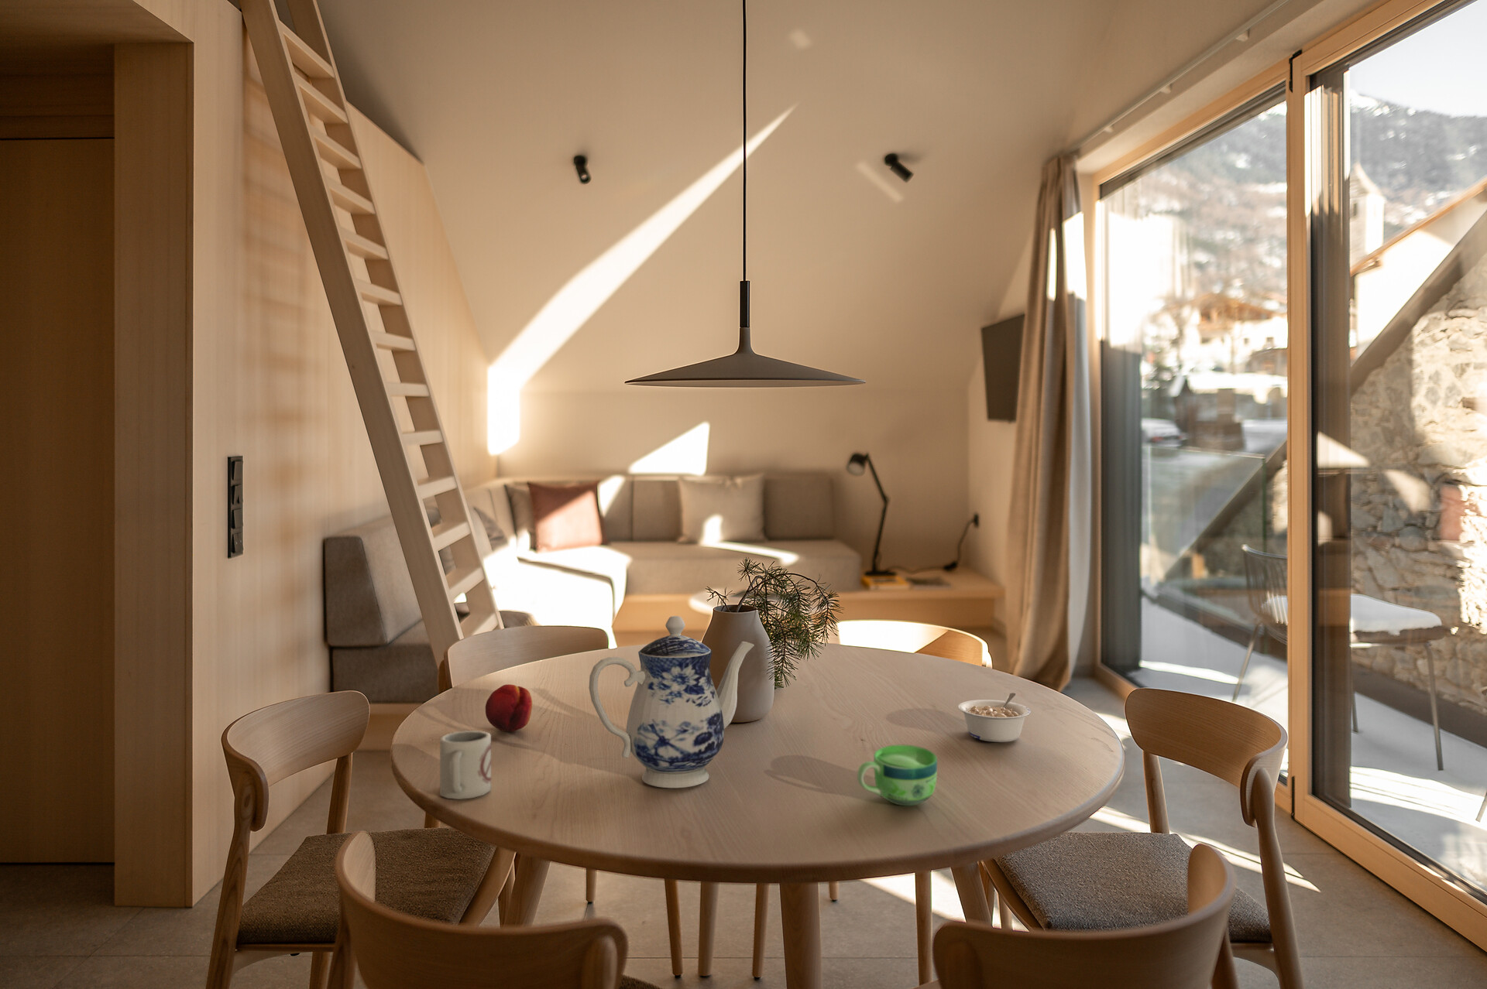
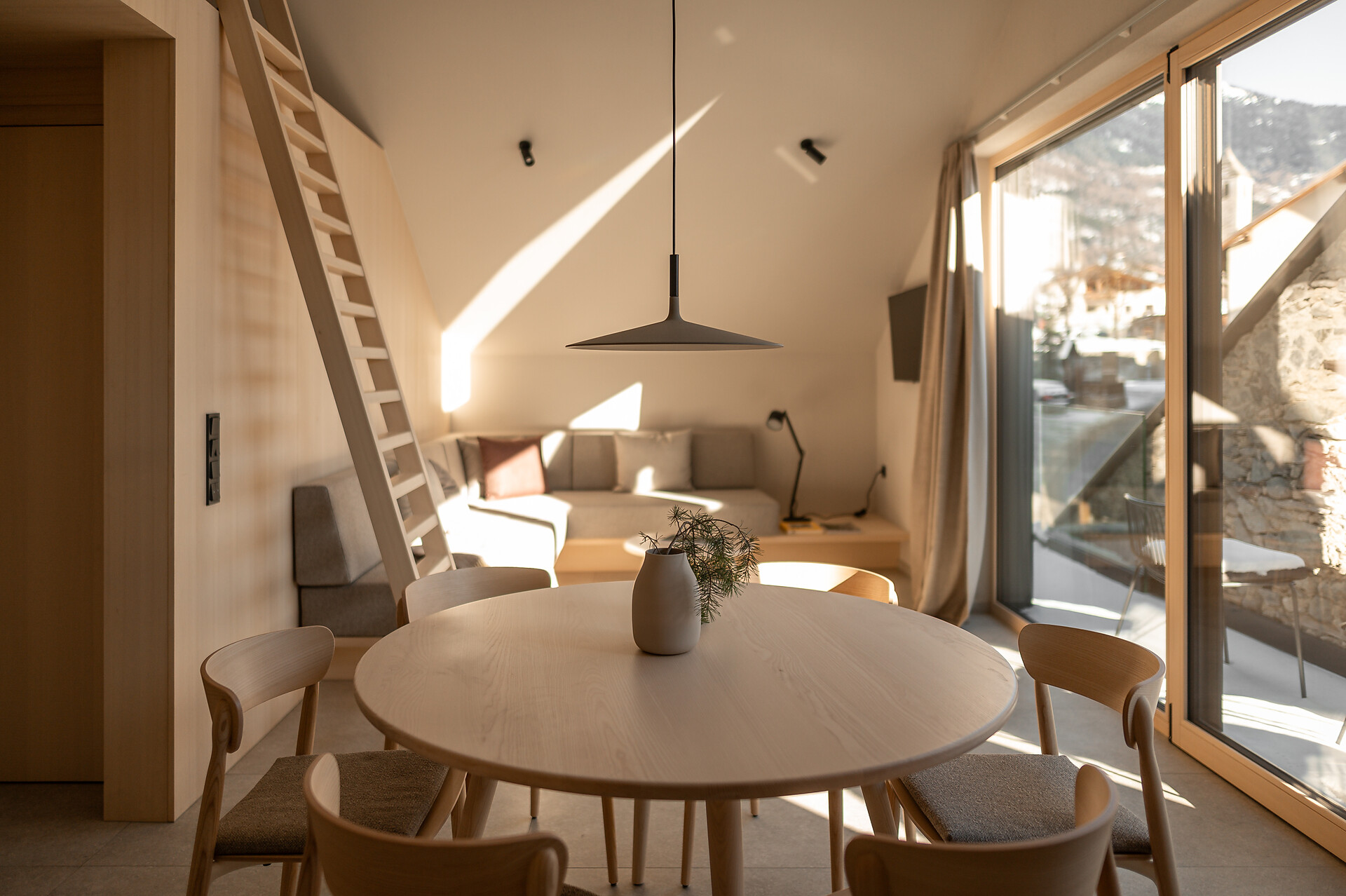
- cup [439,730,492,800]
- teapot [588,615,756,788]
- cup [856,744,938,807]
- legume [957,692,1032,743]
- fruit [485,683,532,732]
